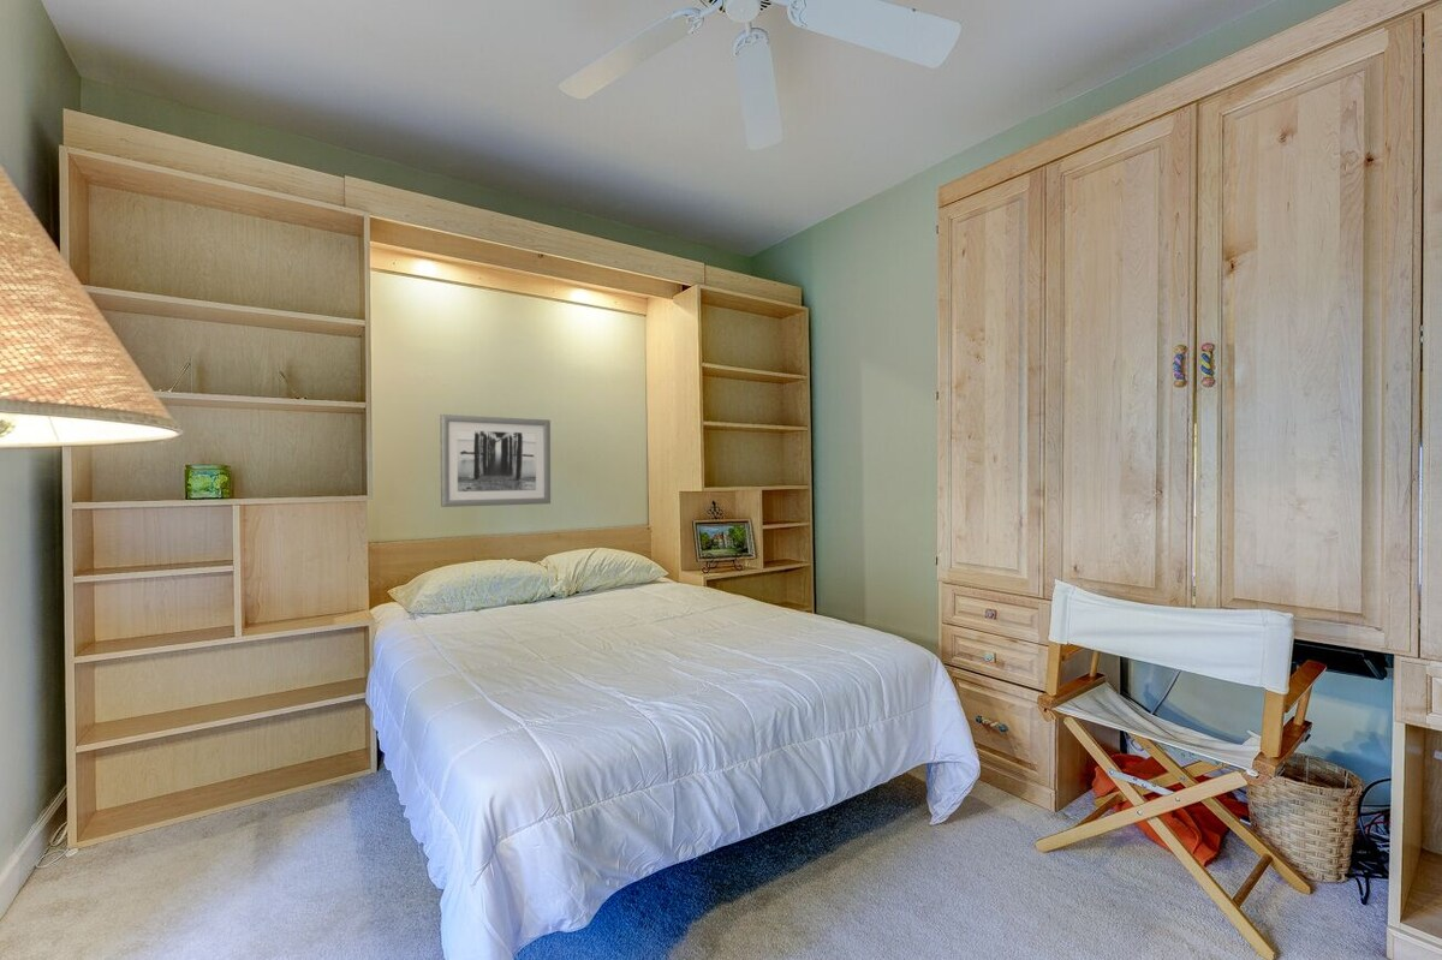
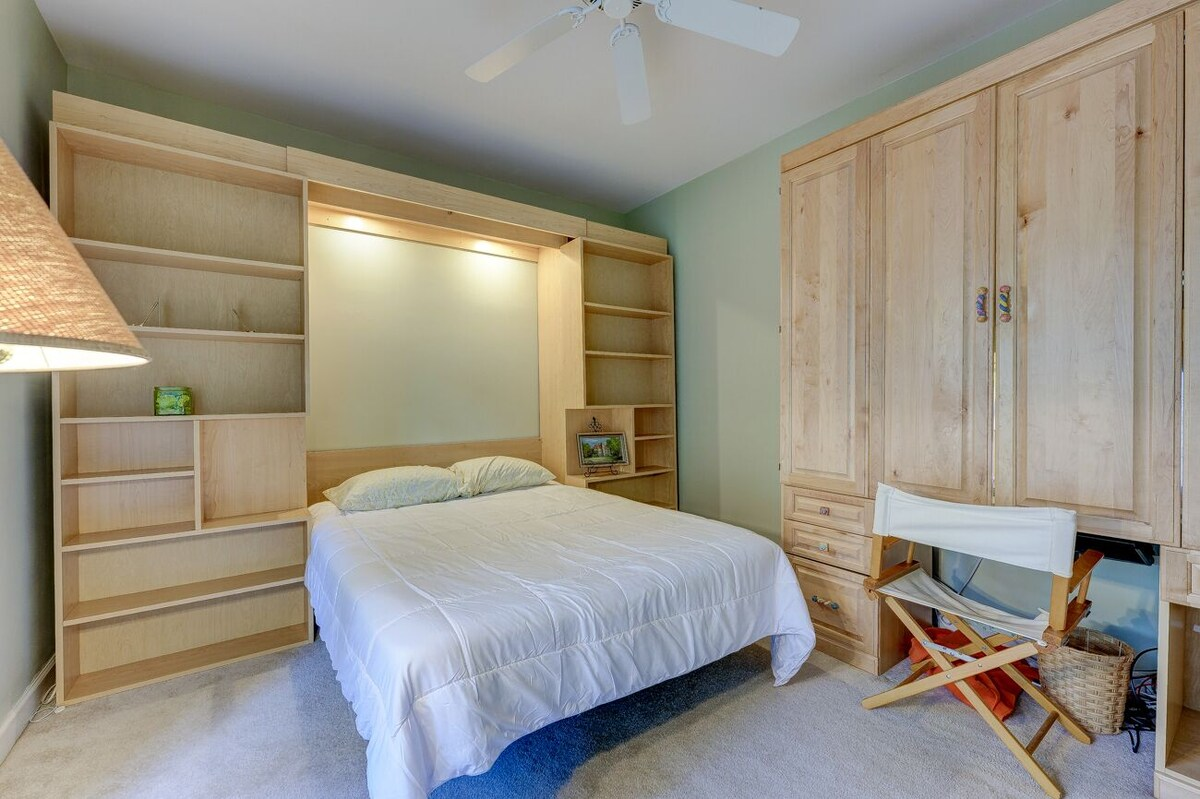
- wall art [439,413,552,508]
